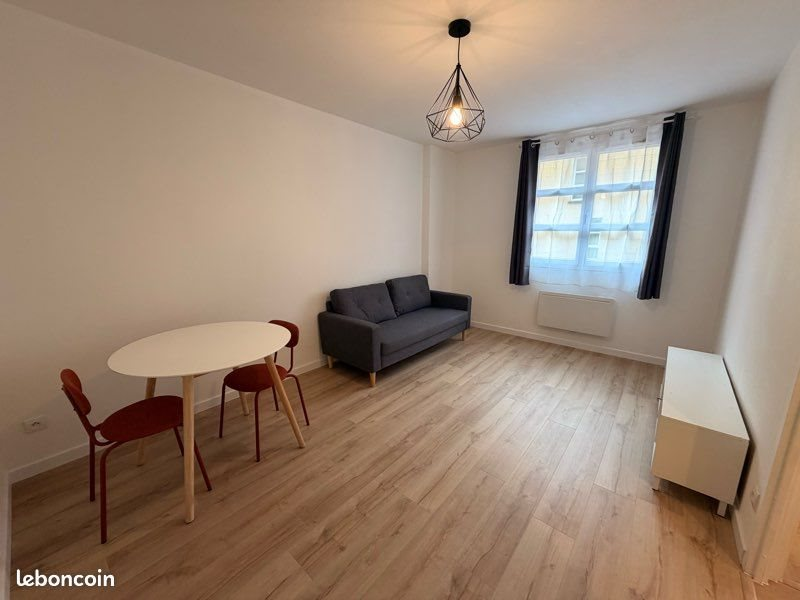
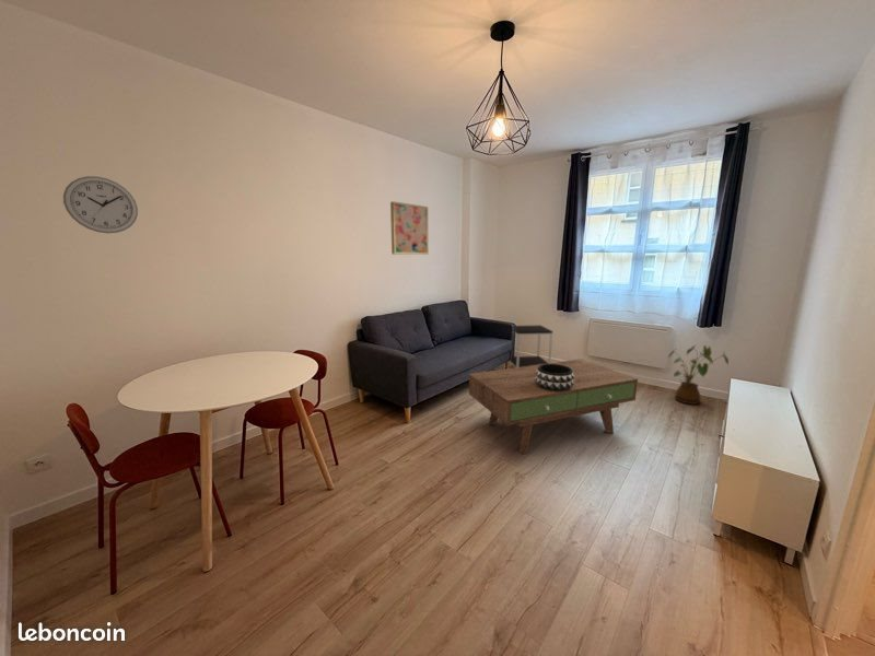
+ wall clock [62,175,139,234]
+ wall art [389,200,430,256]
+ side table [506,324,553,368]
+ house plant [667,344,730,406]
+ coffee table [468,358,639,455]
+ decorative bowl [535,364,574,391]
